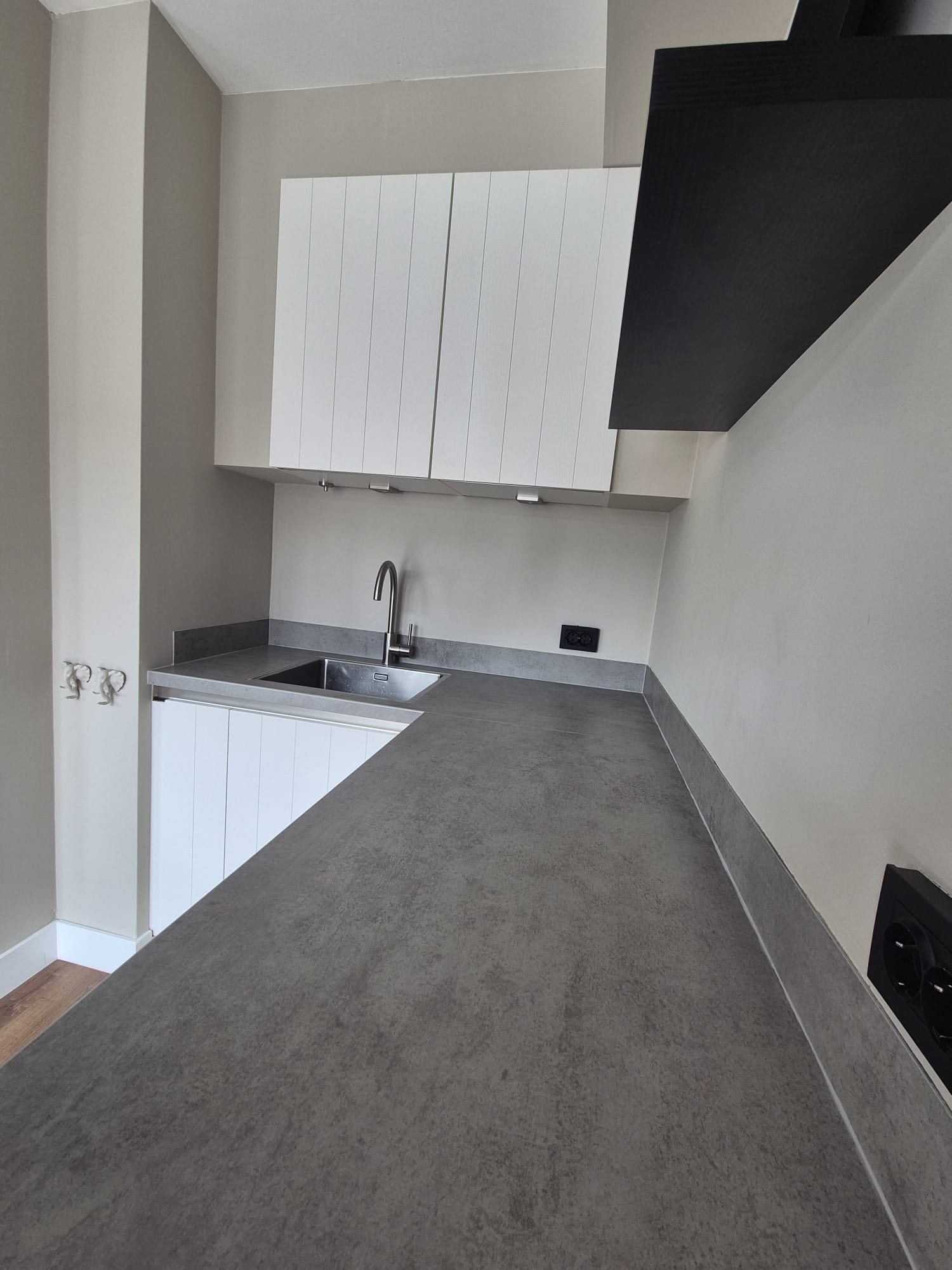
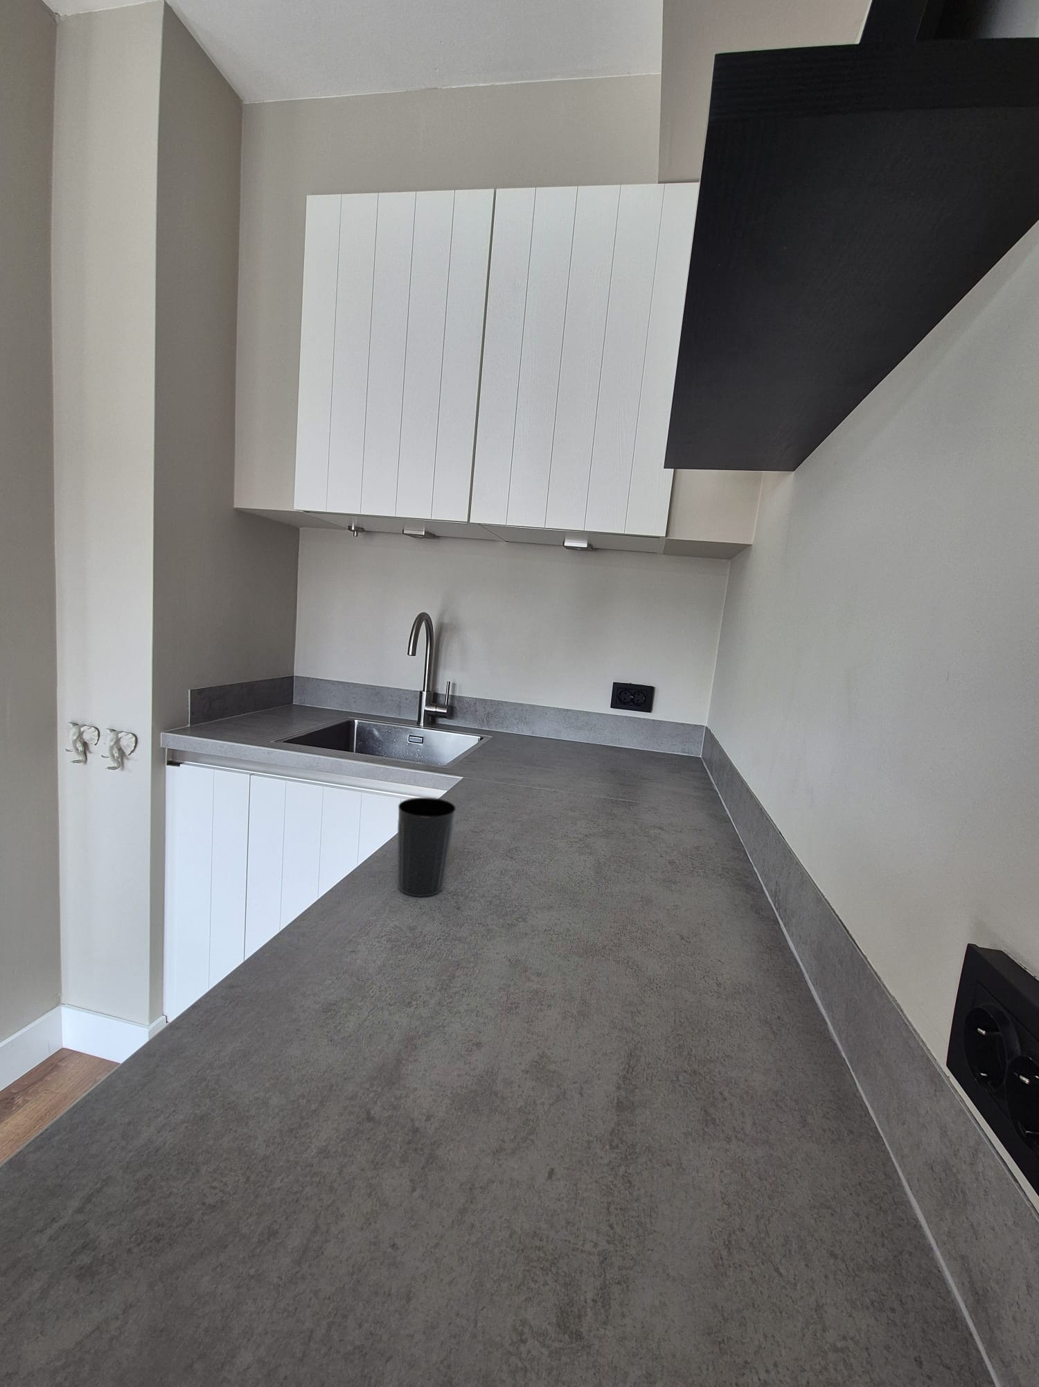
+ cup [397,797,456,898]
